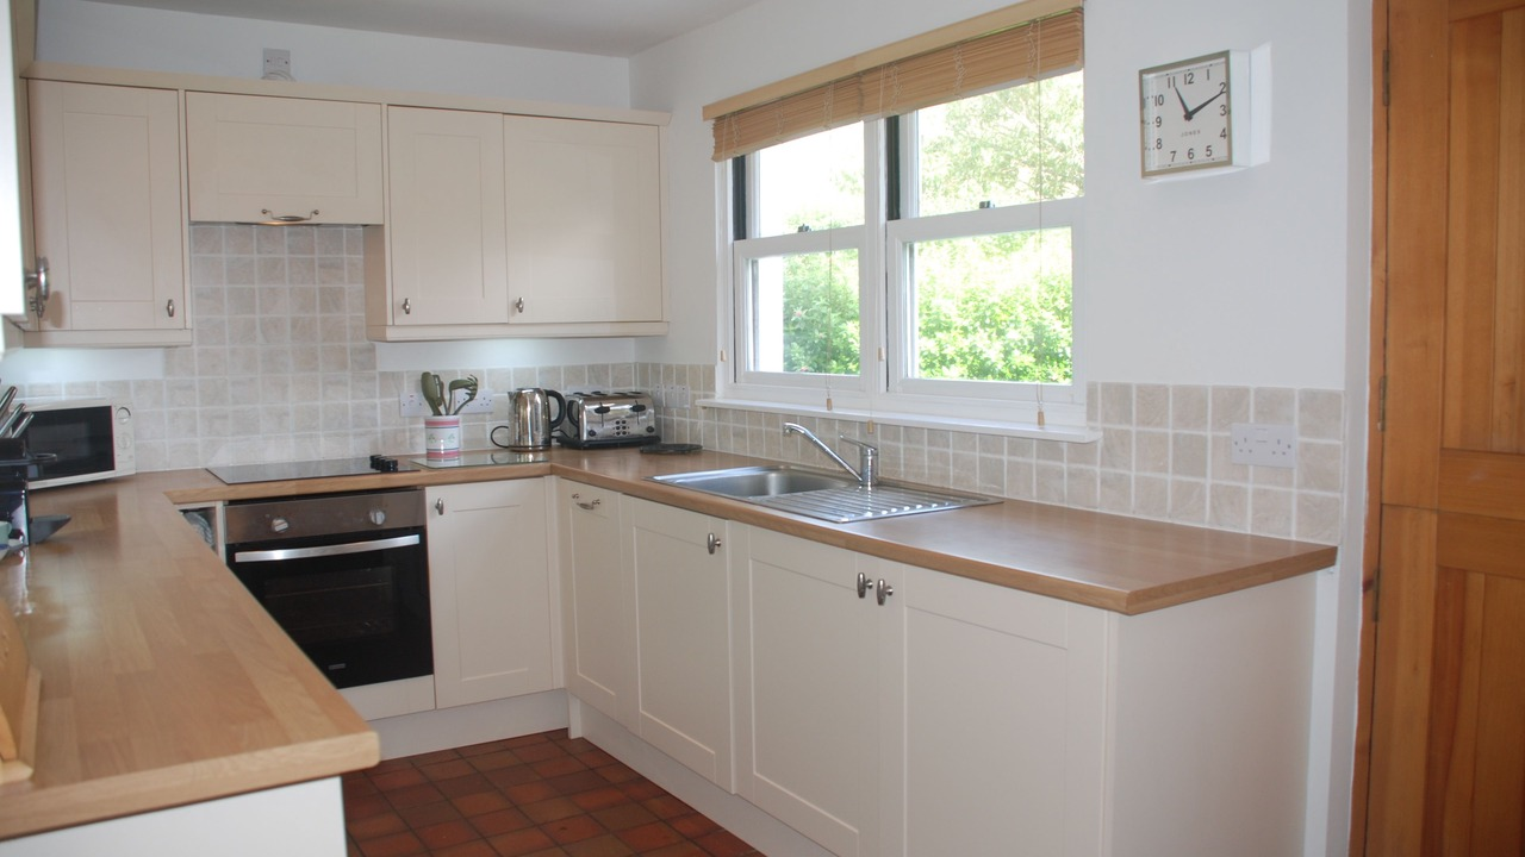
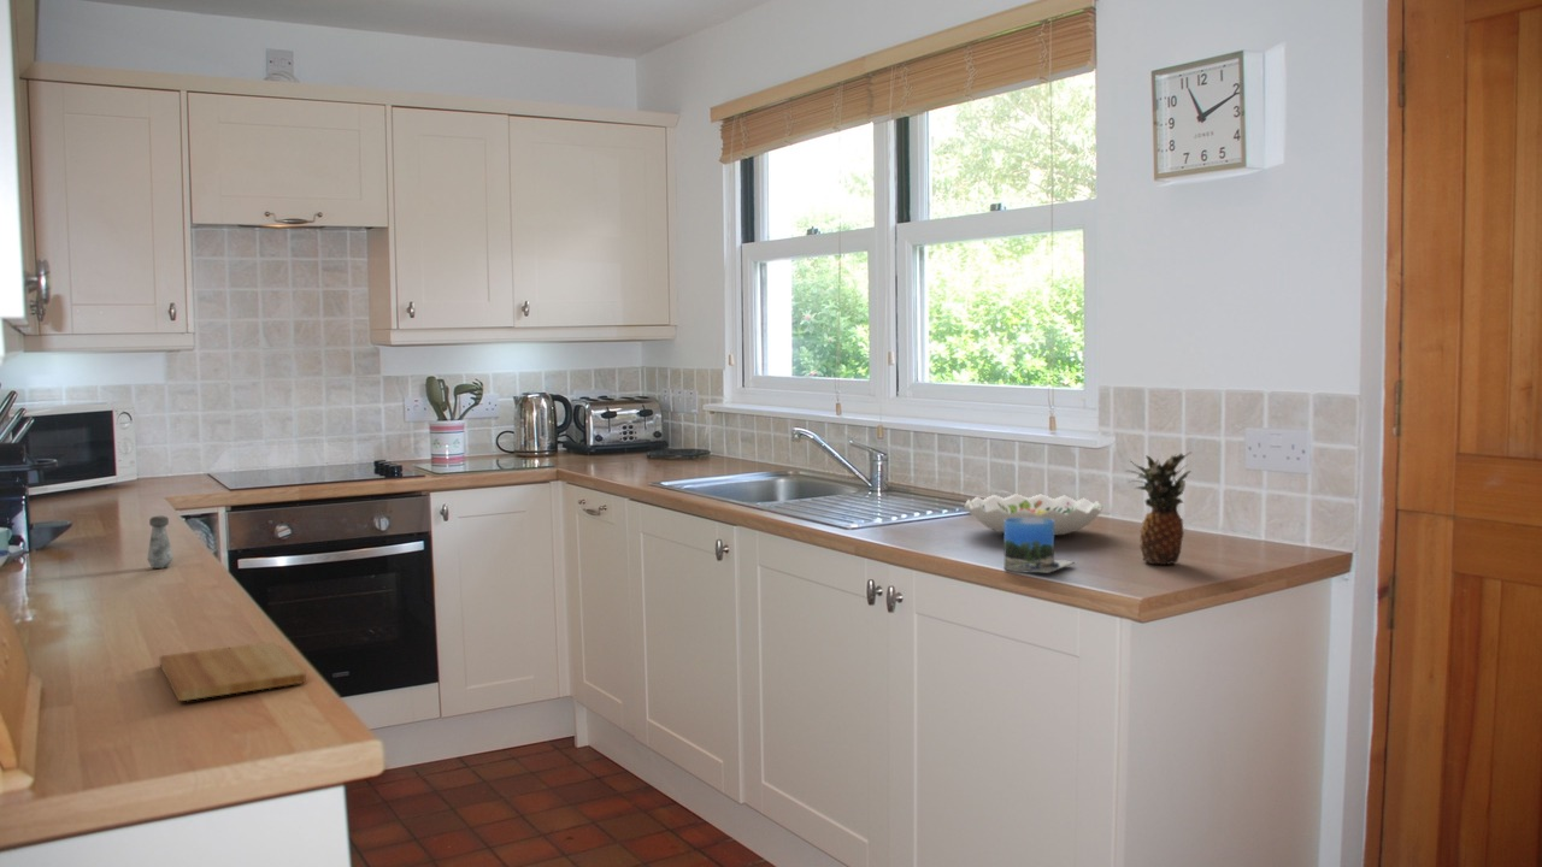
+ fruit [1124,450,1193,566]
+ cutting board [158,641,307,702]
+ decorative bowl [964,493,1103,536]
+ salt shaker [146,515,175,570]
+ mug [1004,518,1076,574]
